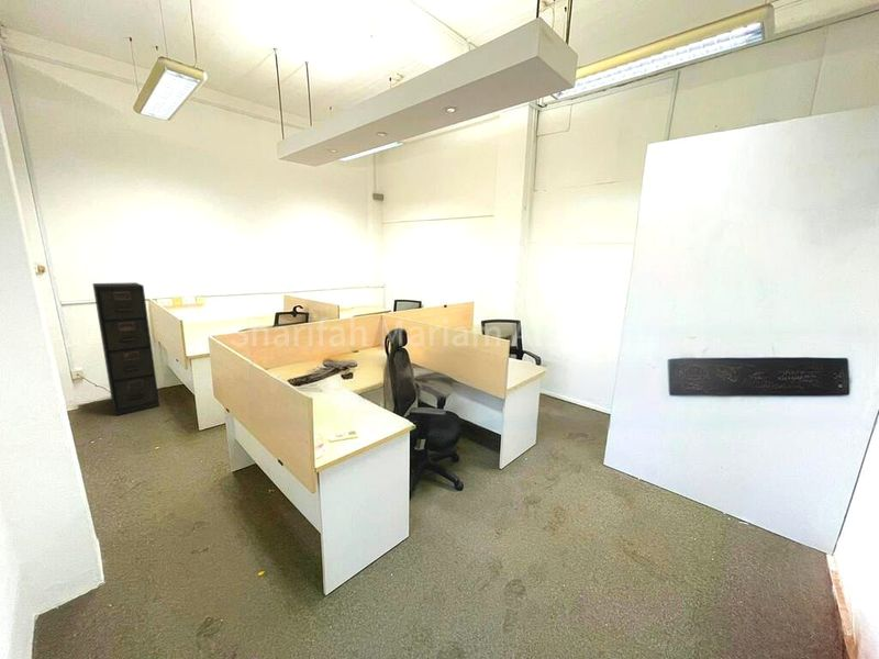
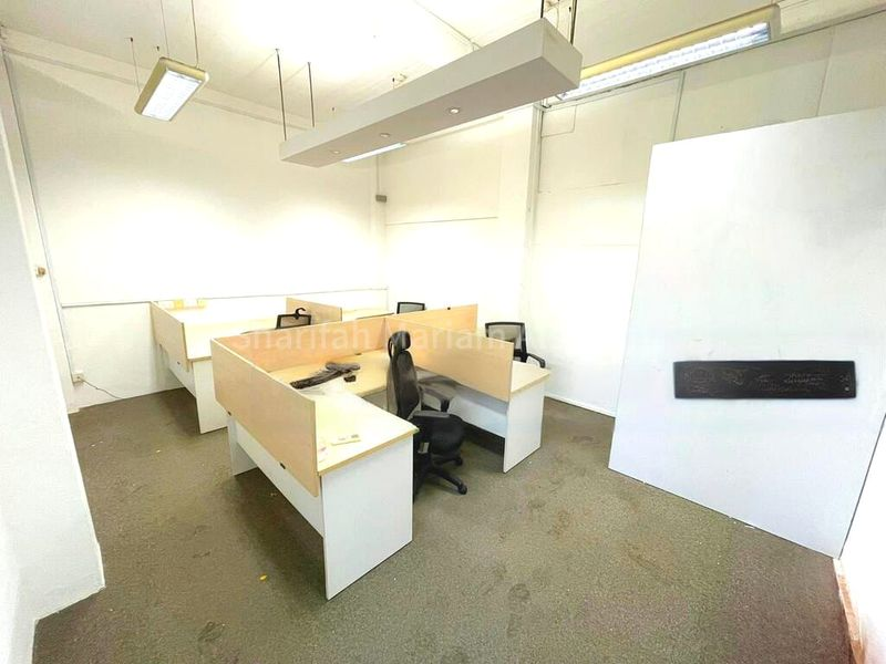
- filing cabinet [91,281,160,416]
